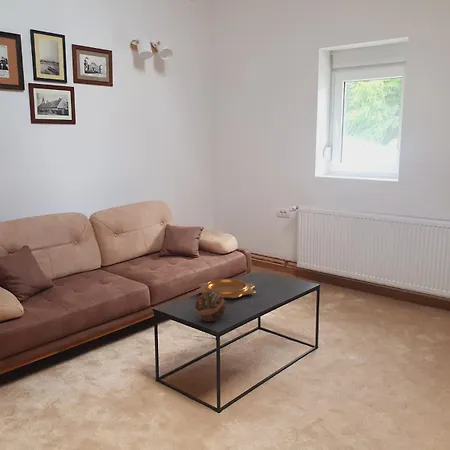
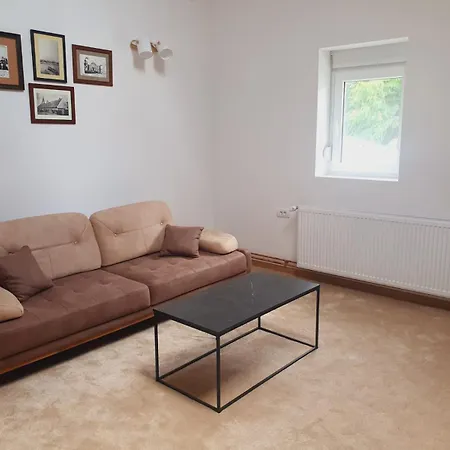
- decorative ball [194,291,227,322]
- decorative bowl [195,278,256,299]
